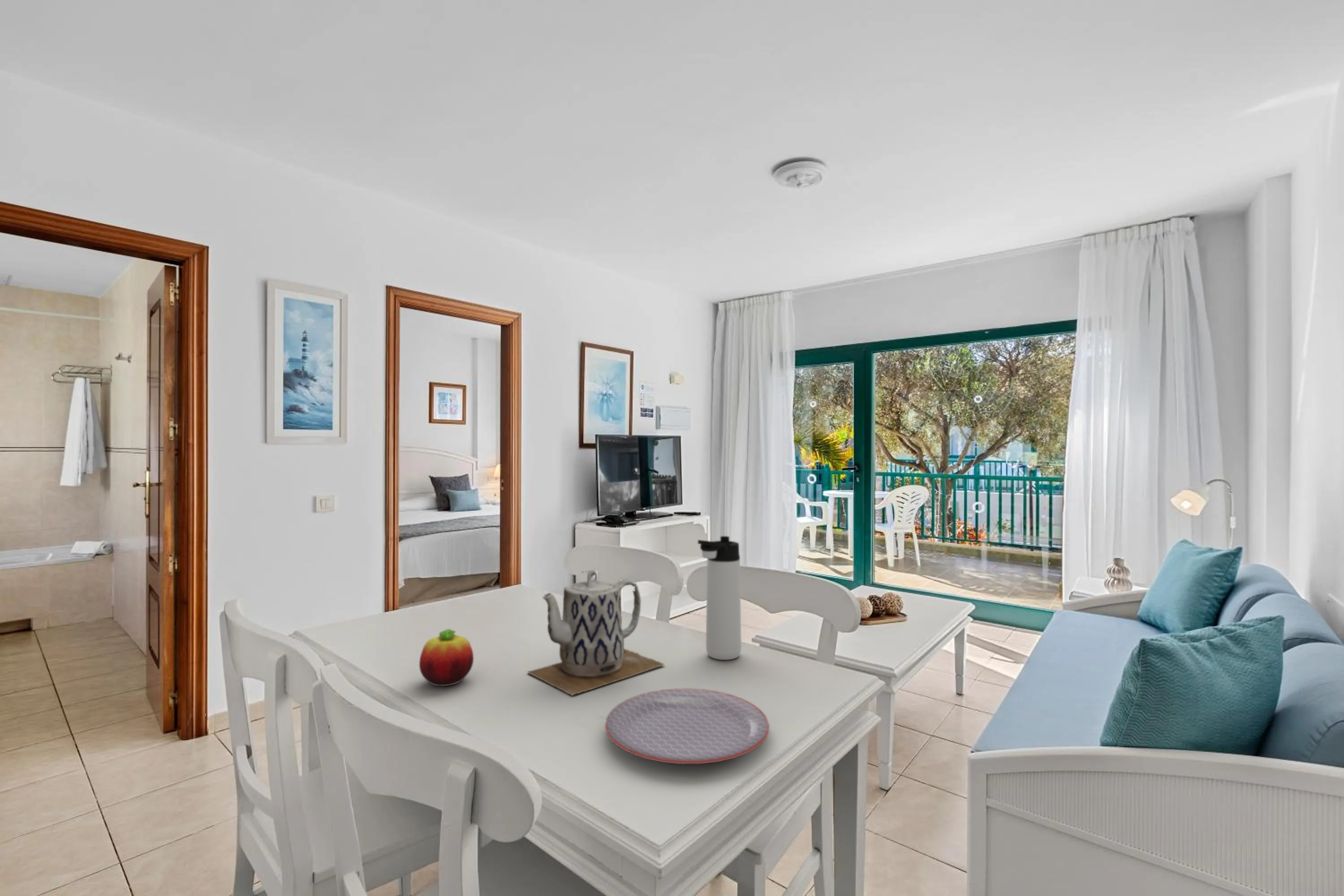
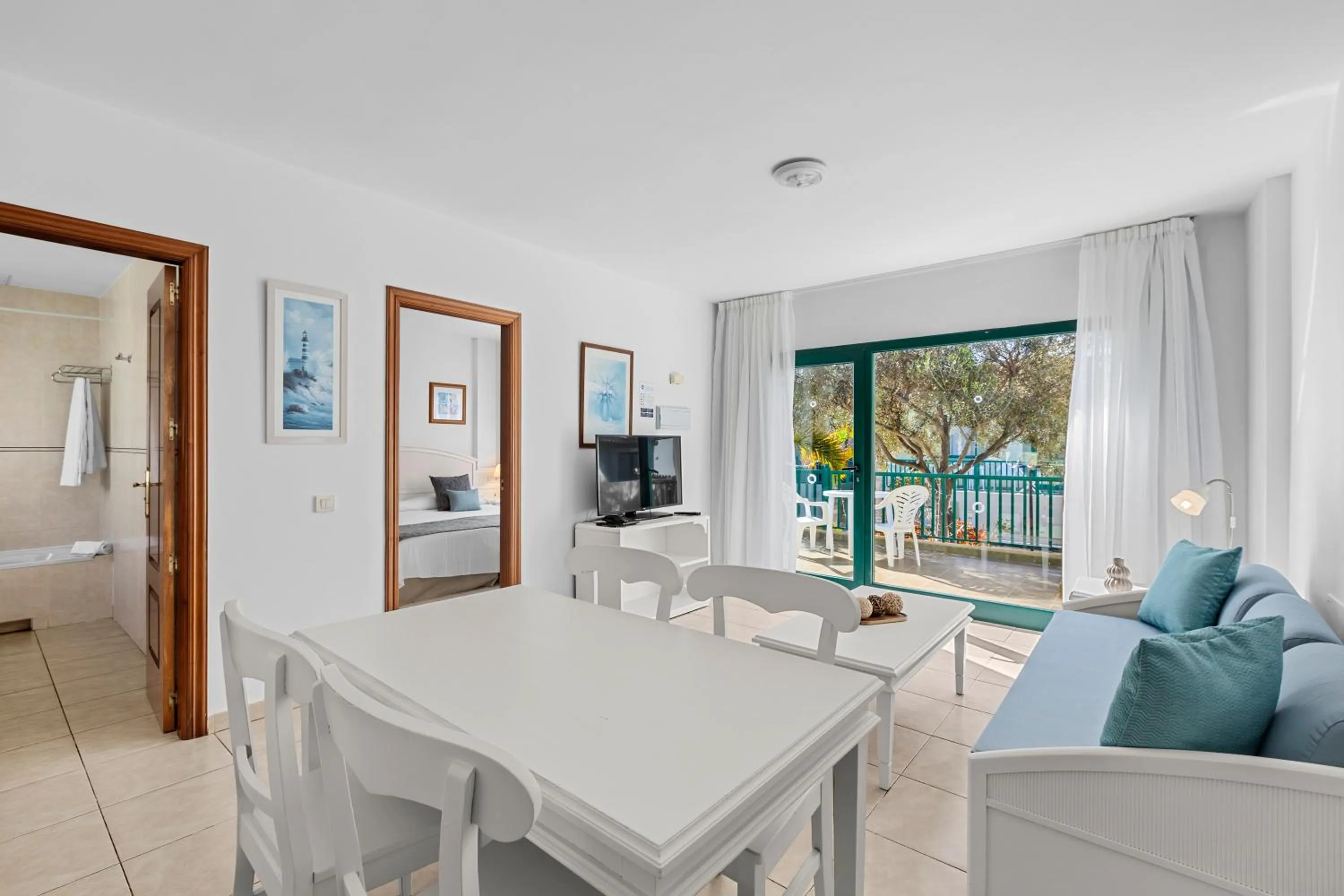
- fruit [419,628,474,686]
- plate [604,688,770,764]
- thermos bottle [697,535,742,660]
- teapot [526,569,665,696]
